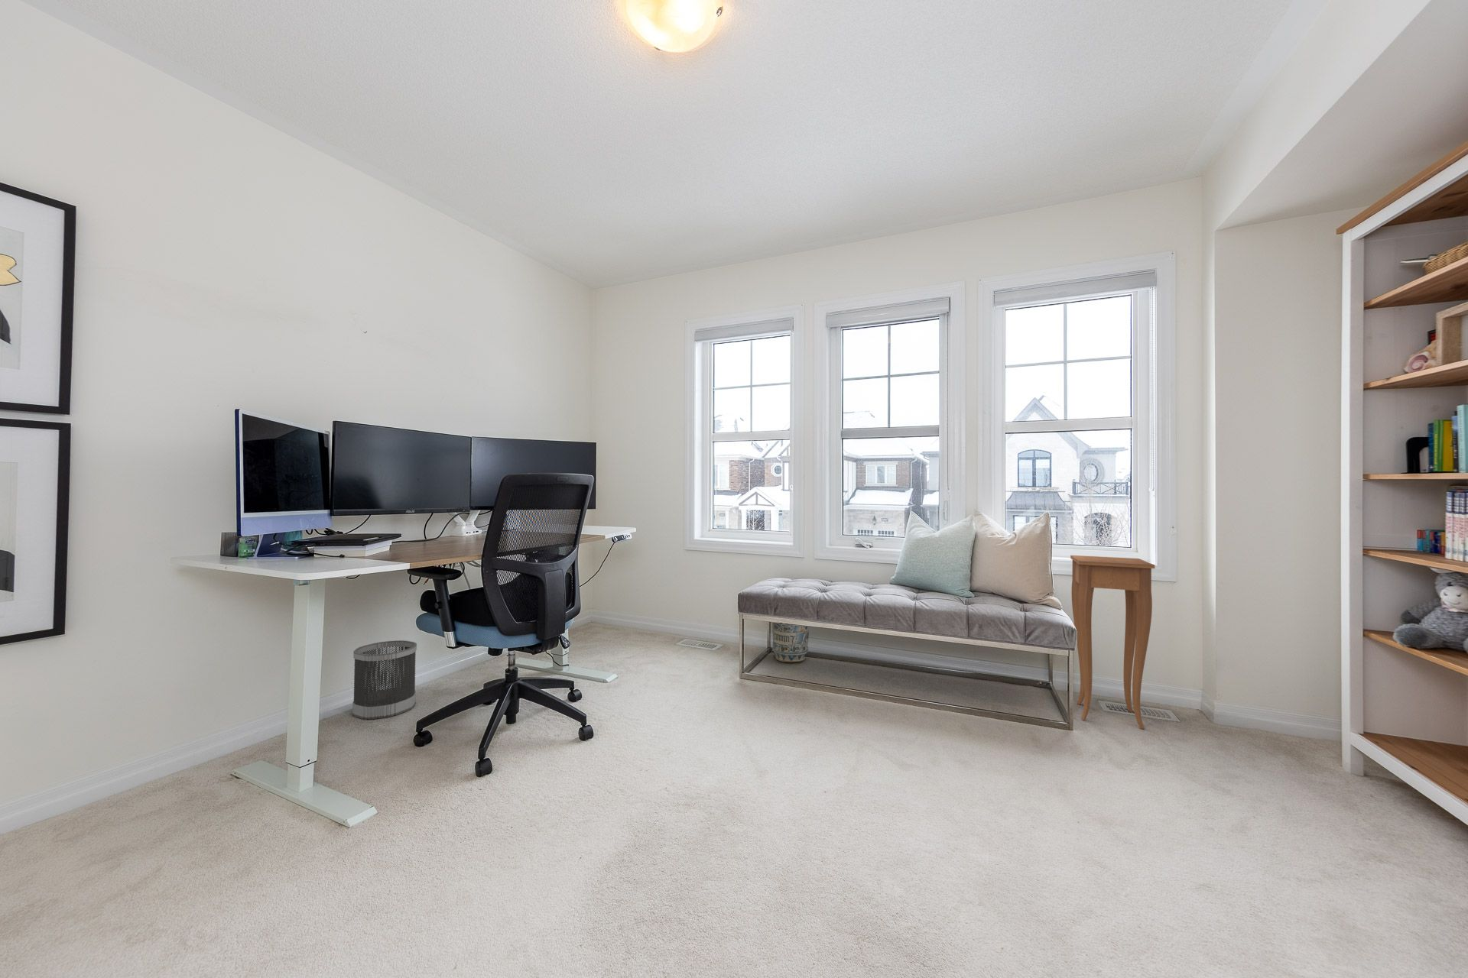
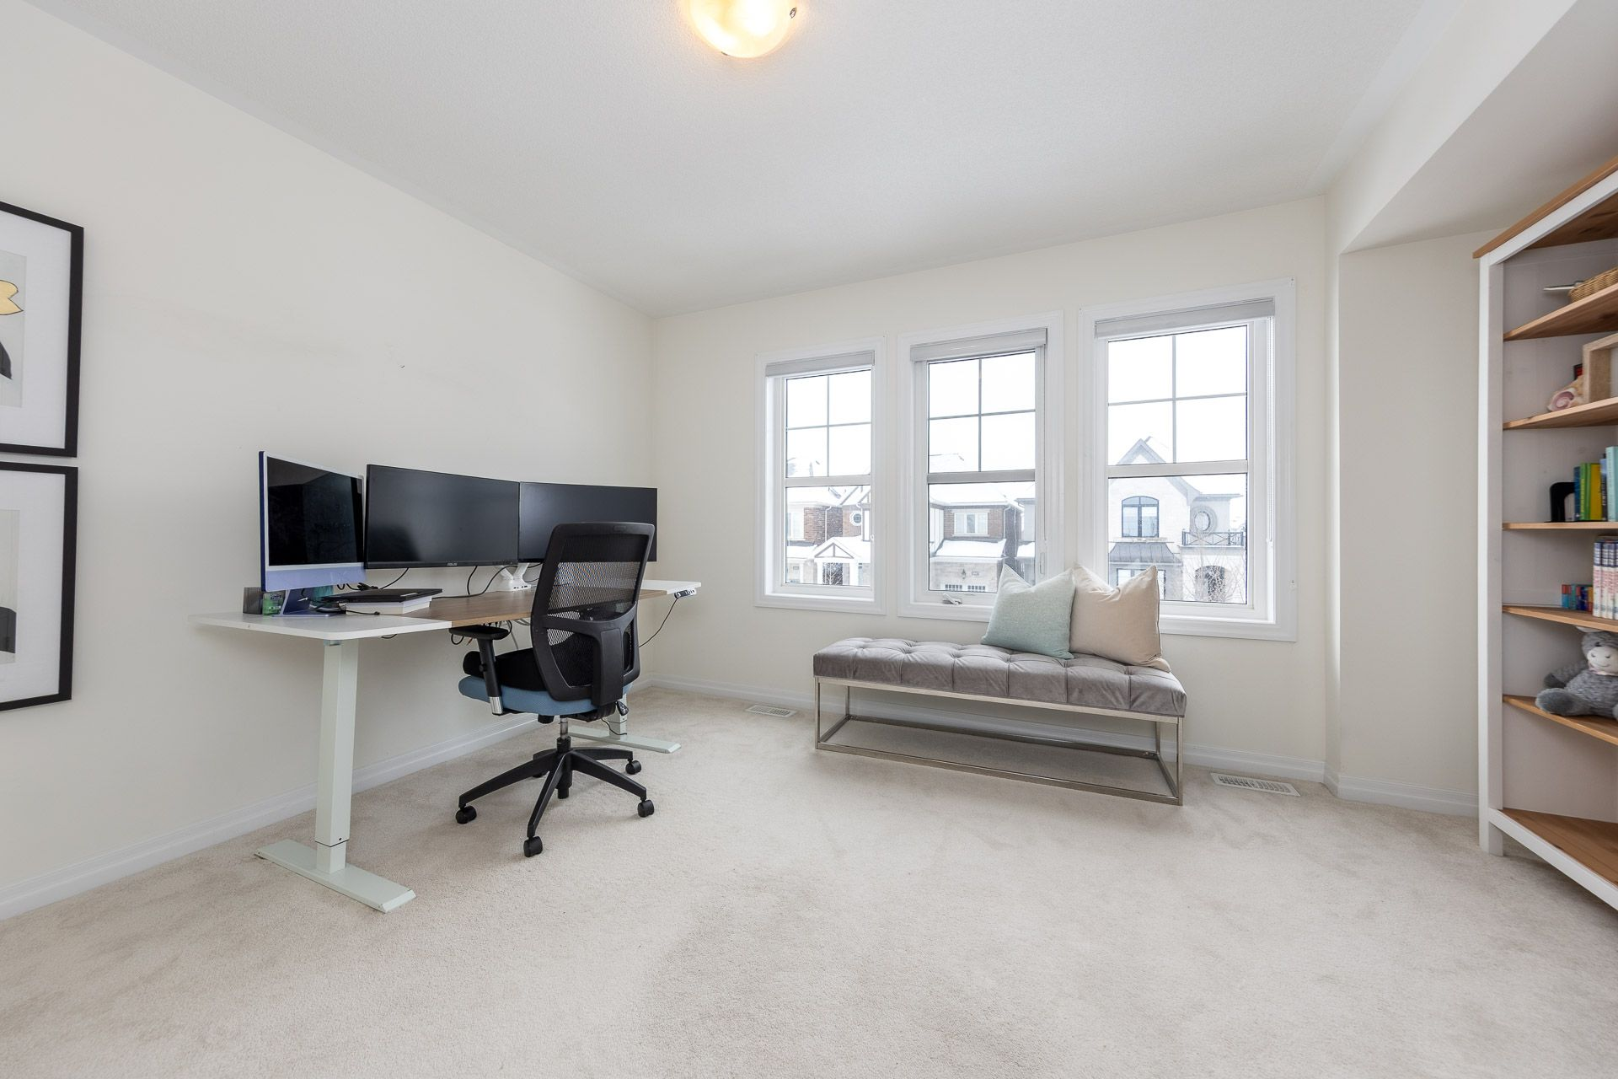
- side table [1069,554,1156,729]
- wastebasket [352,640,417,719]
- vase [771,622,809,664]
